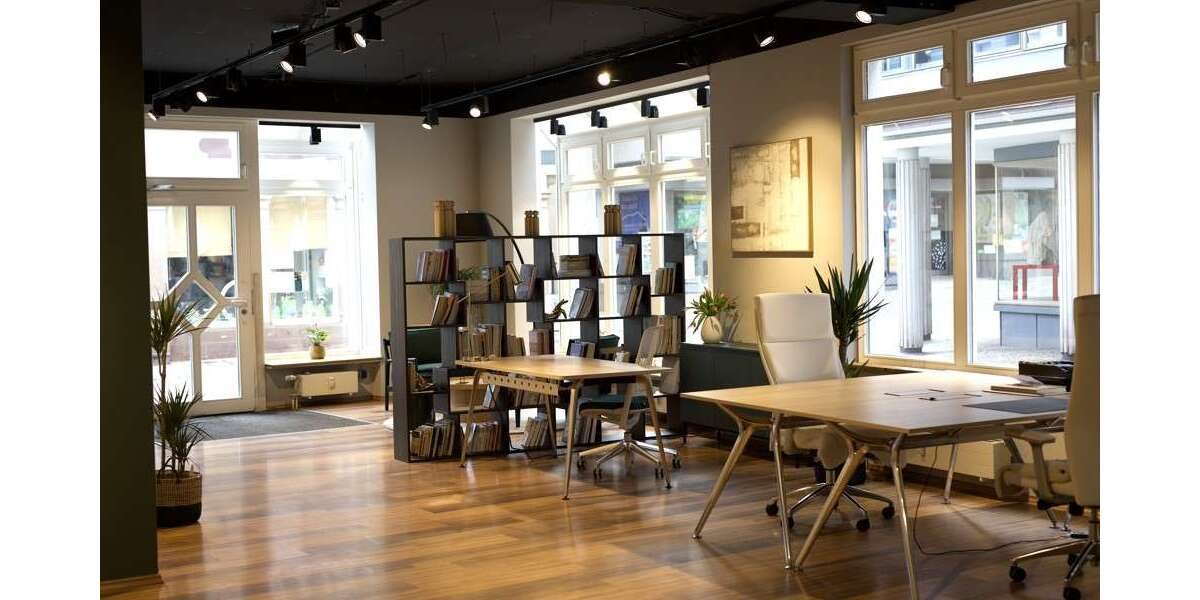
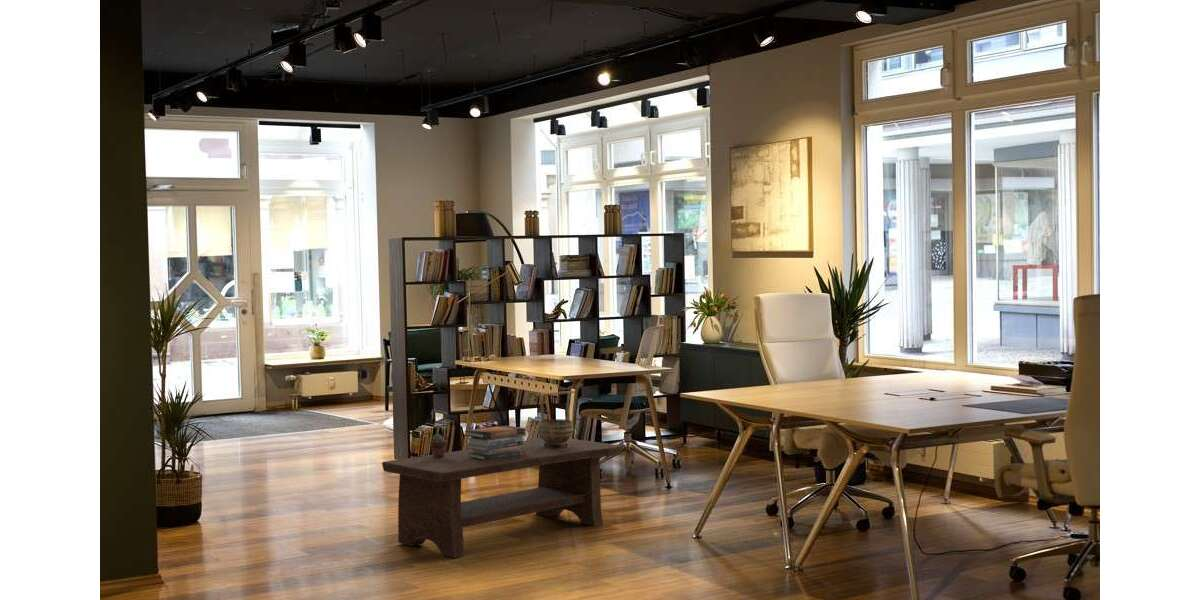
+ decorative bowl [534,390,575,448]
+ potted succulent [429,433,448,458]
+ coffee table [381,437,624,559]
+ book stack [464,425,527,460]
